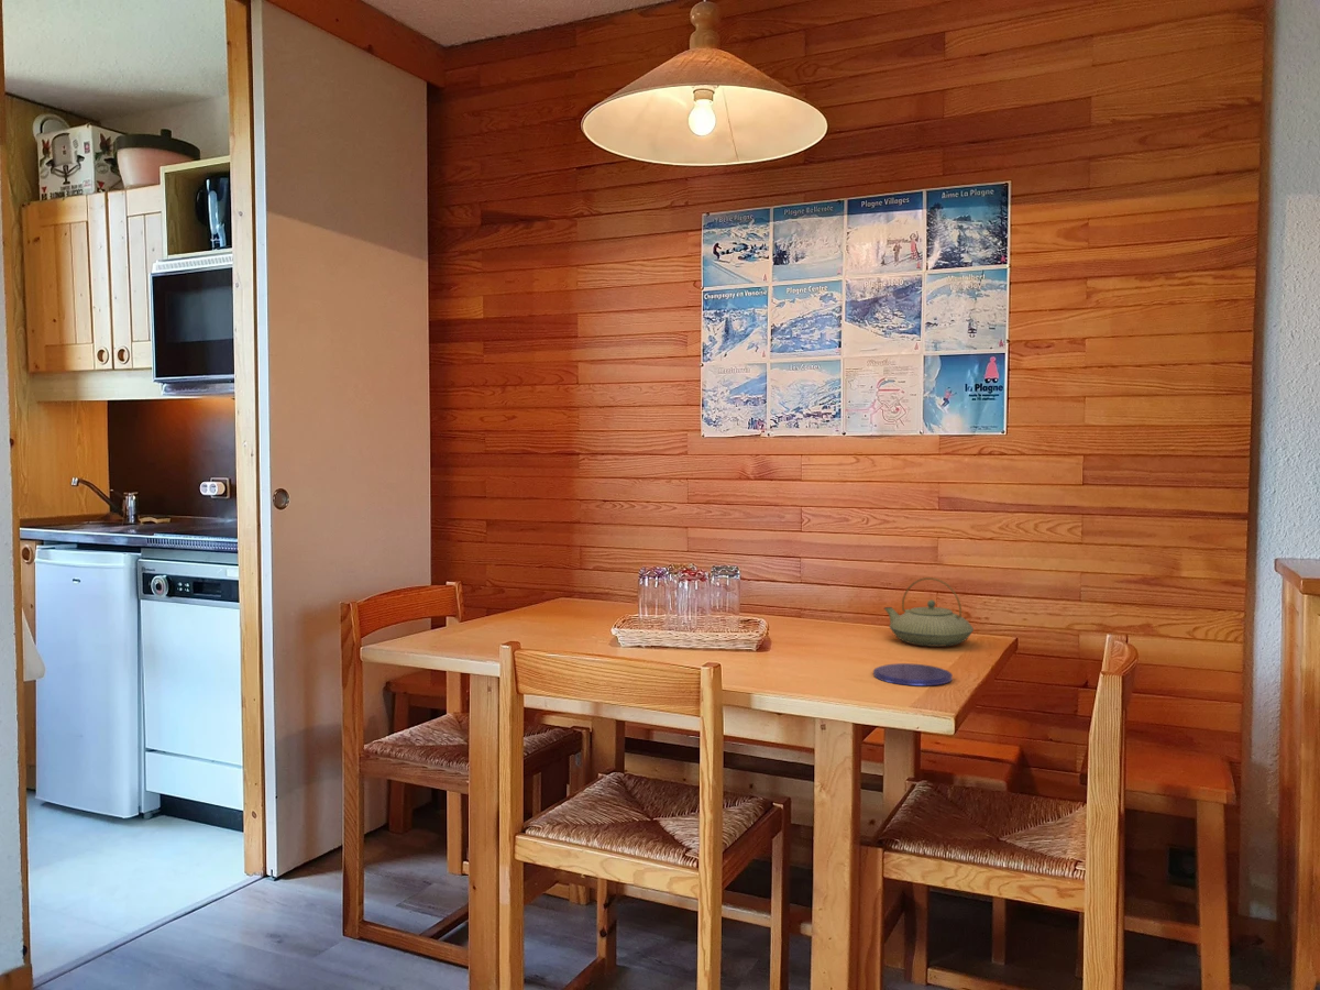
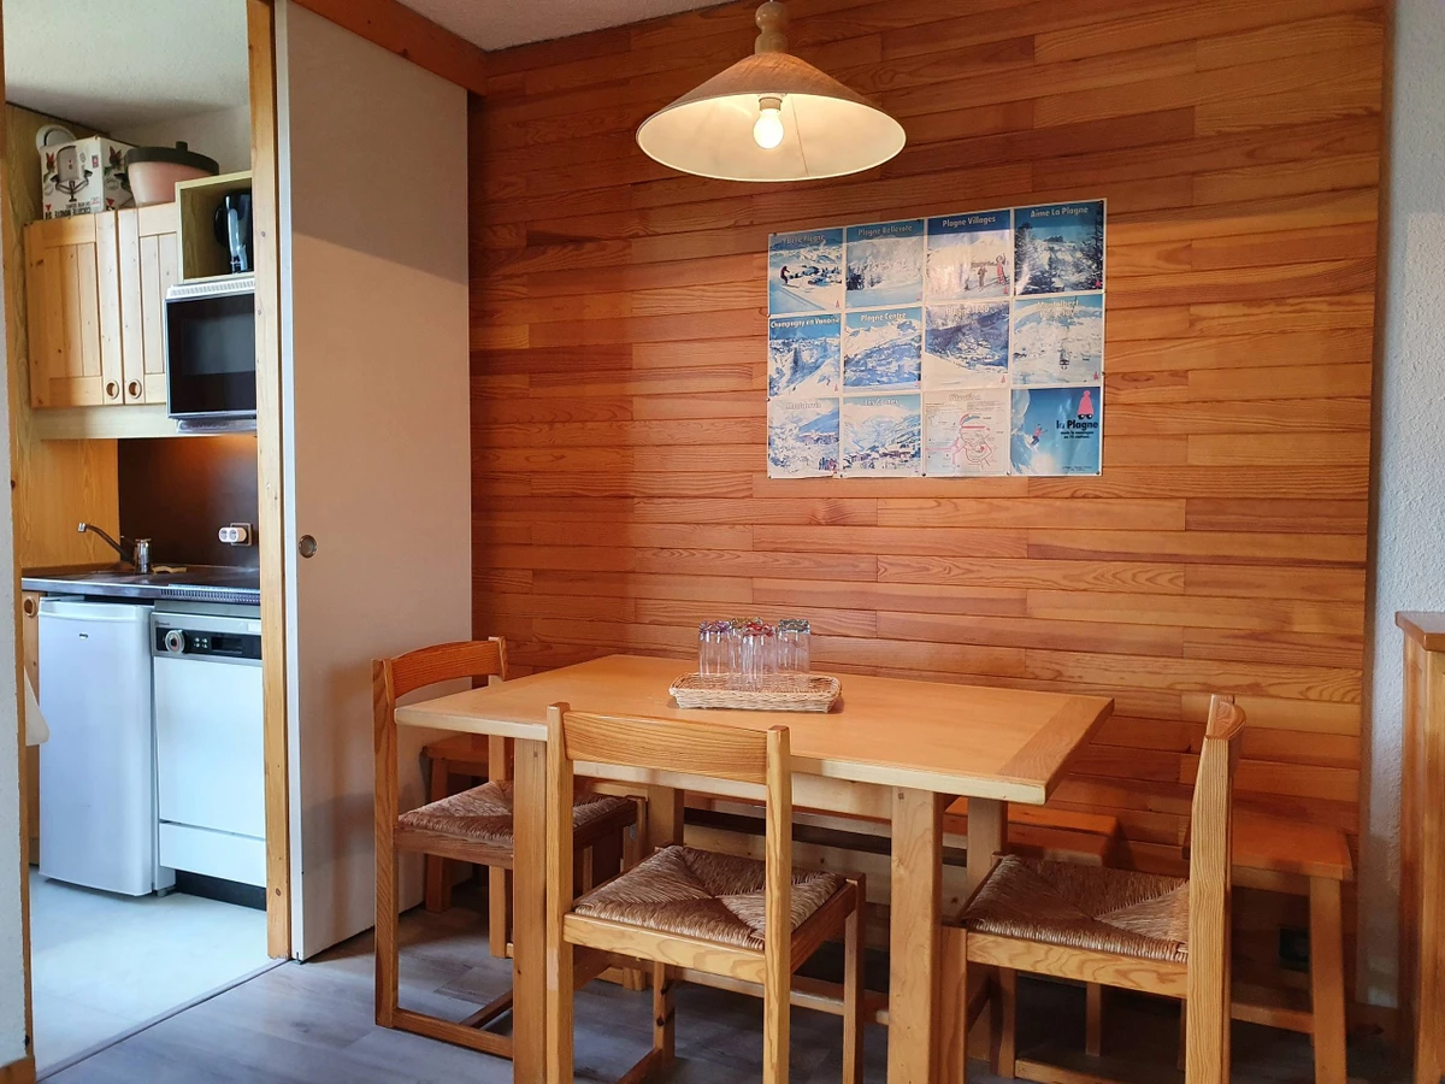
- saucer [872,662,954,686]
- teapot [883,576,975,648]
